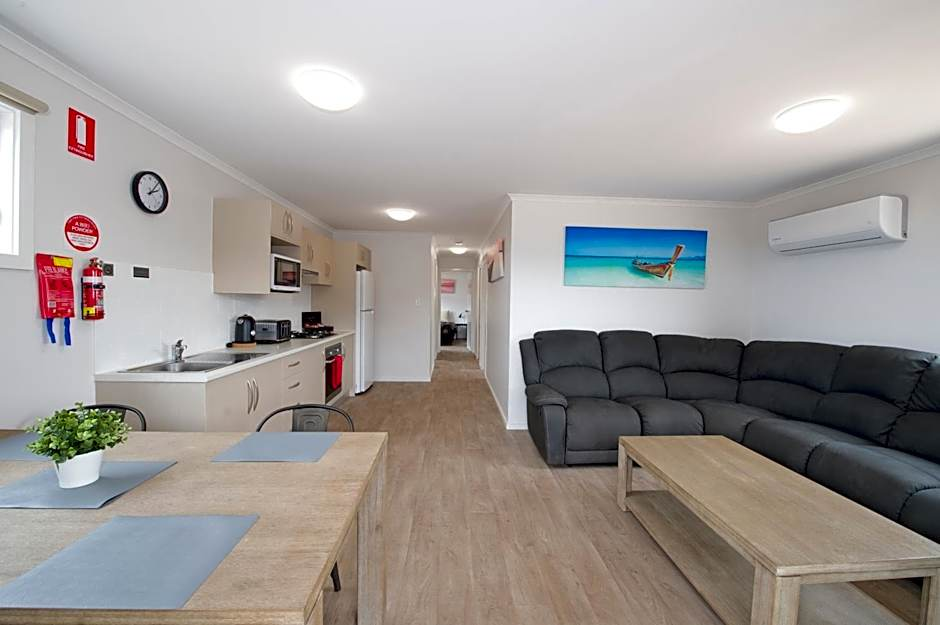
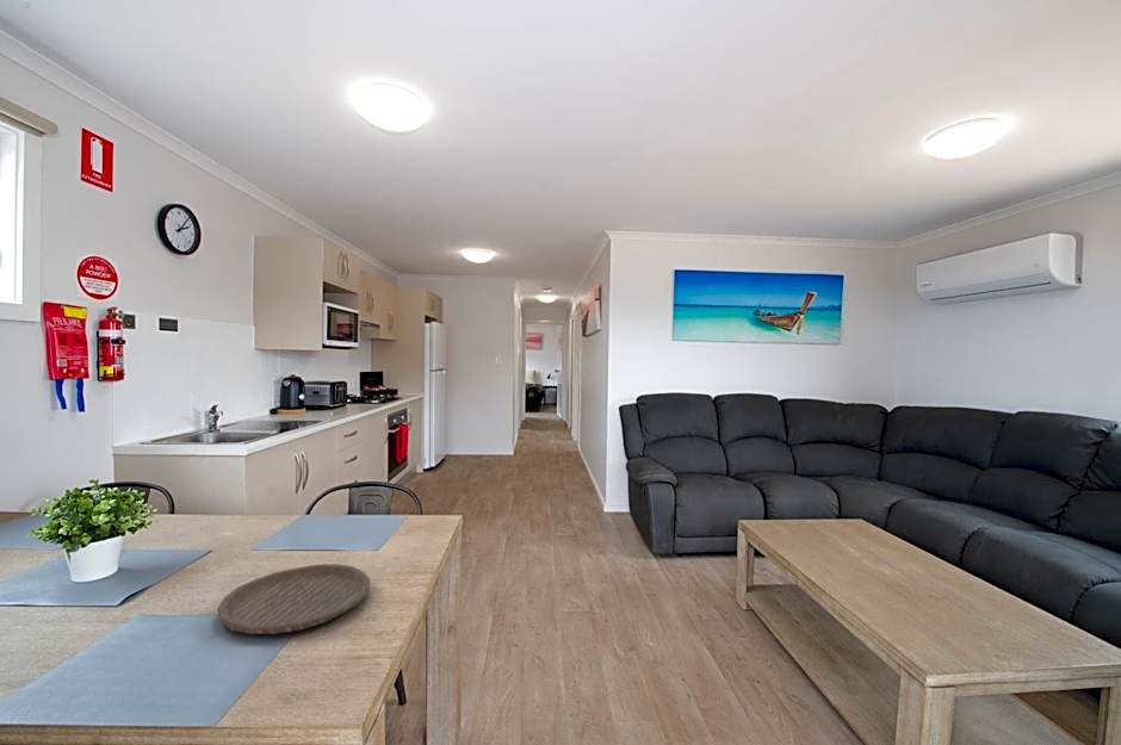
+ plate [217,563,371,635]
